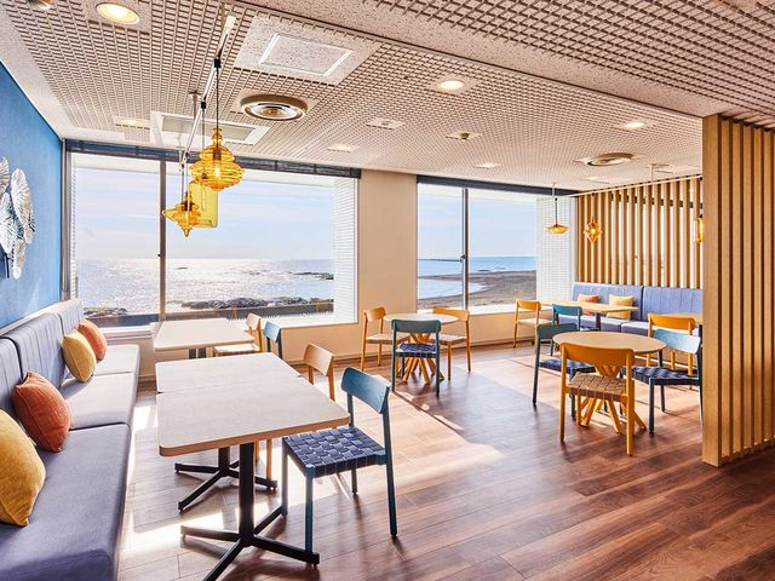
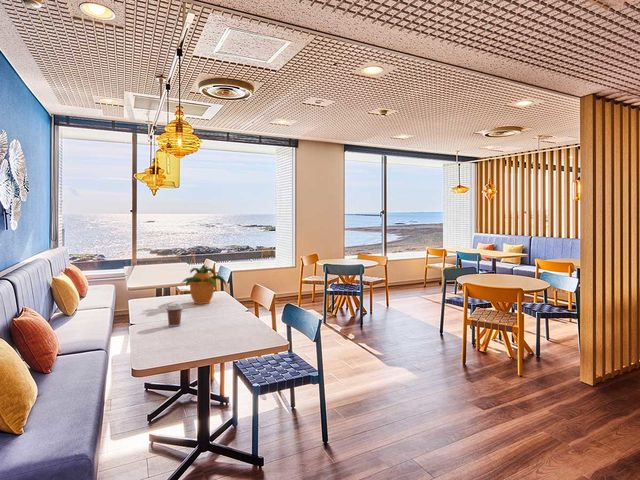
+ coffee cup [165,303,184,327]
+ potted plant [181,264,227,305]
